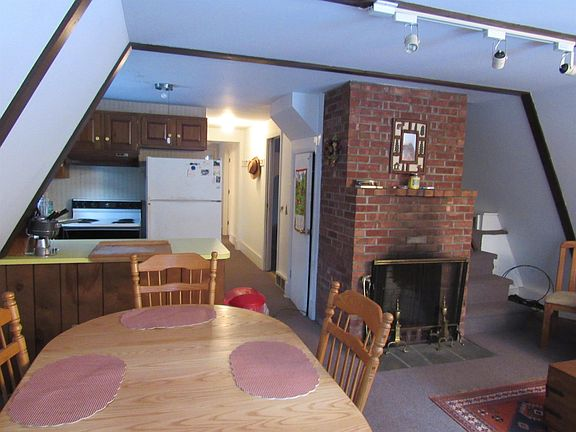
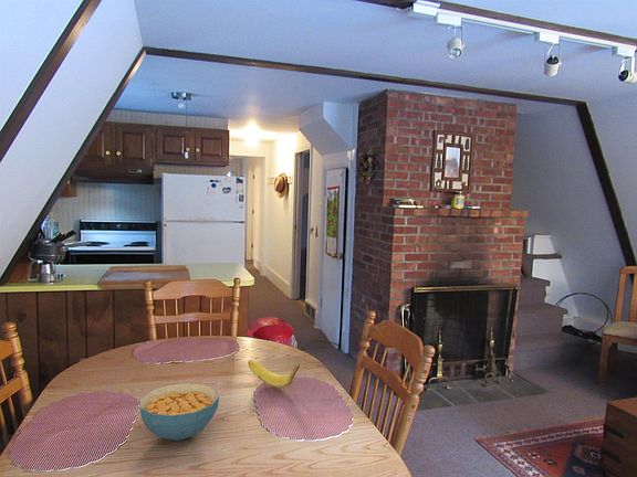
+ cereal bowl [138,382,220,442]
+ banana [247,359,301,389]
